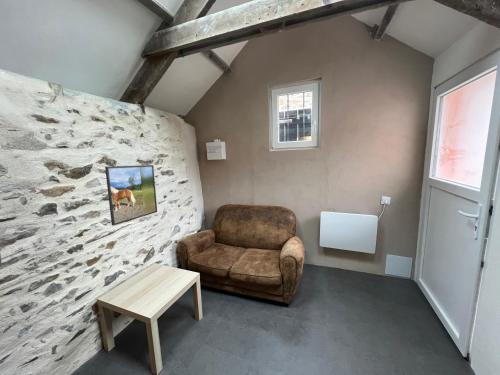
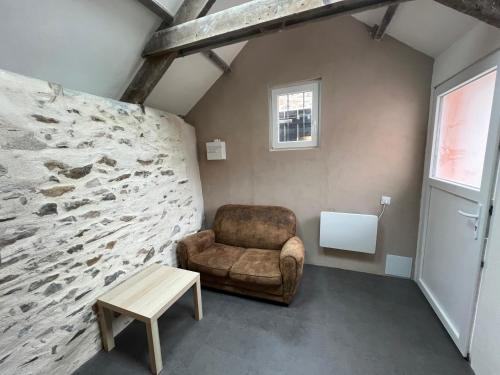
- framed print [104,164,158,227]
